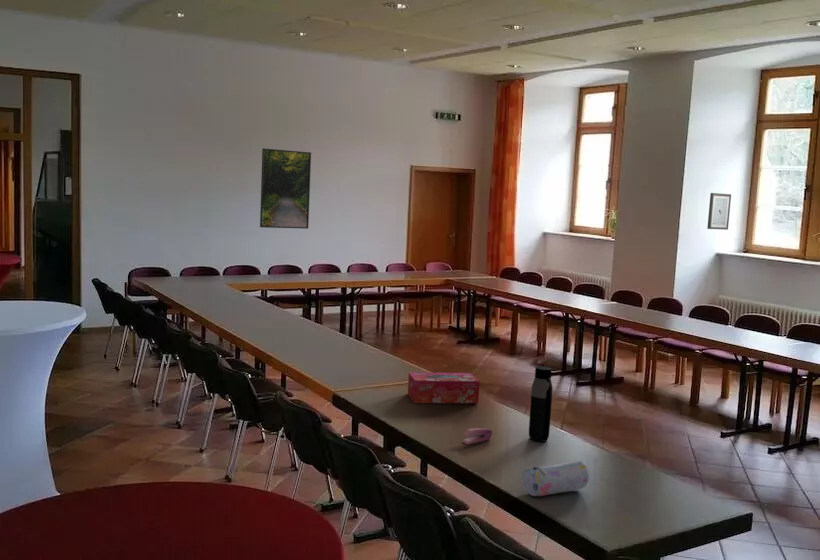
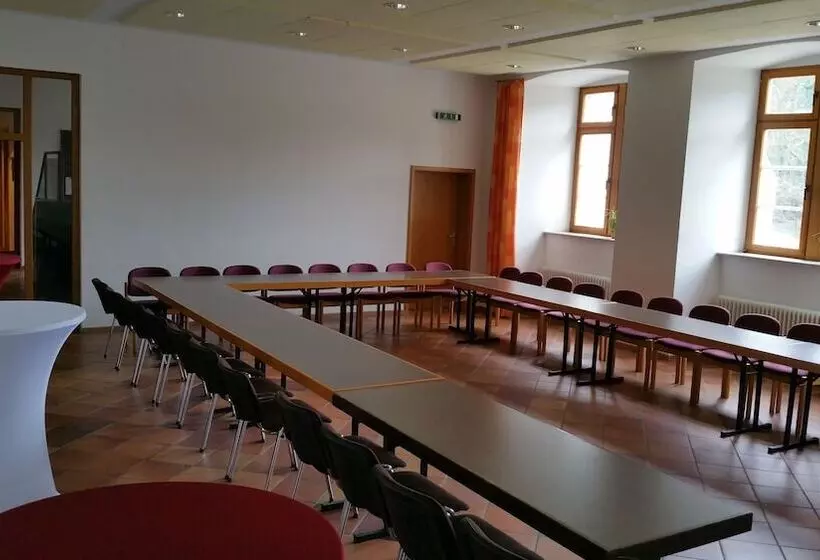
- stapler [461,427,493,445]
- pencil case [522,459,590,497]
- water bottle [528,365,554,443]
- tissue box [407,371,481,404]
- wall art [706,192,732,231]
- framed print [259,148,312,230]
